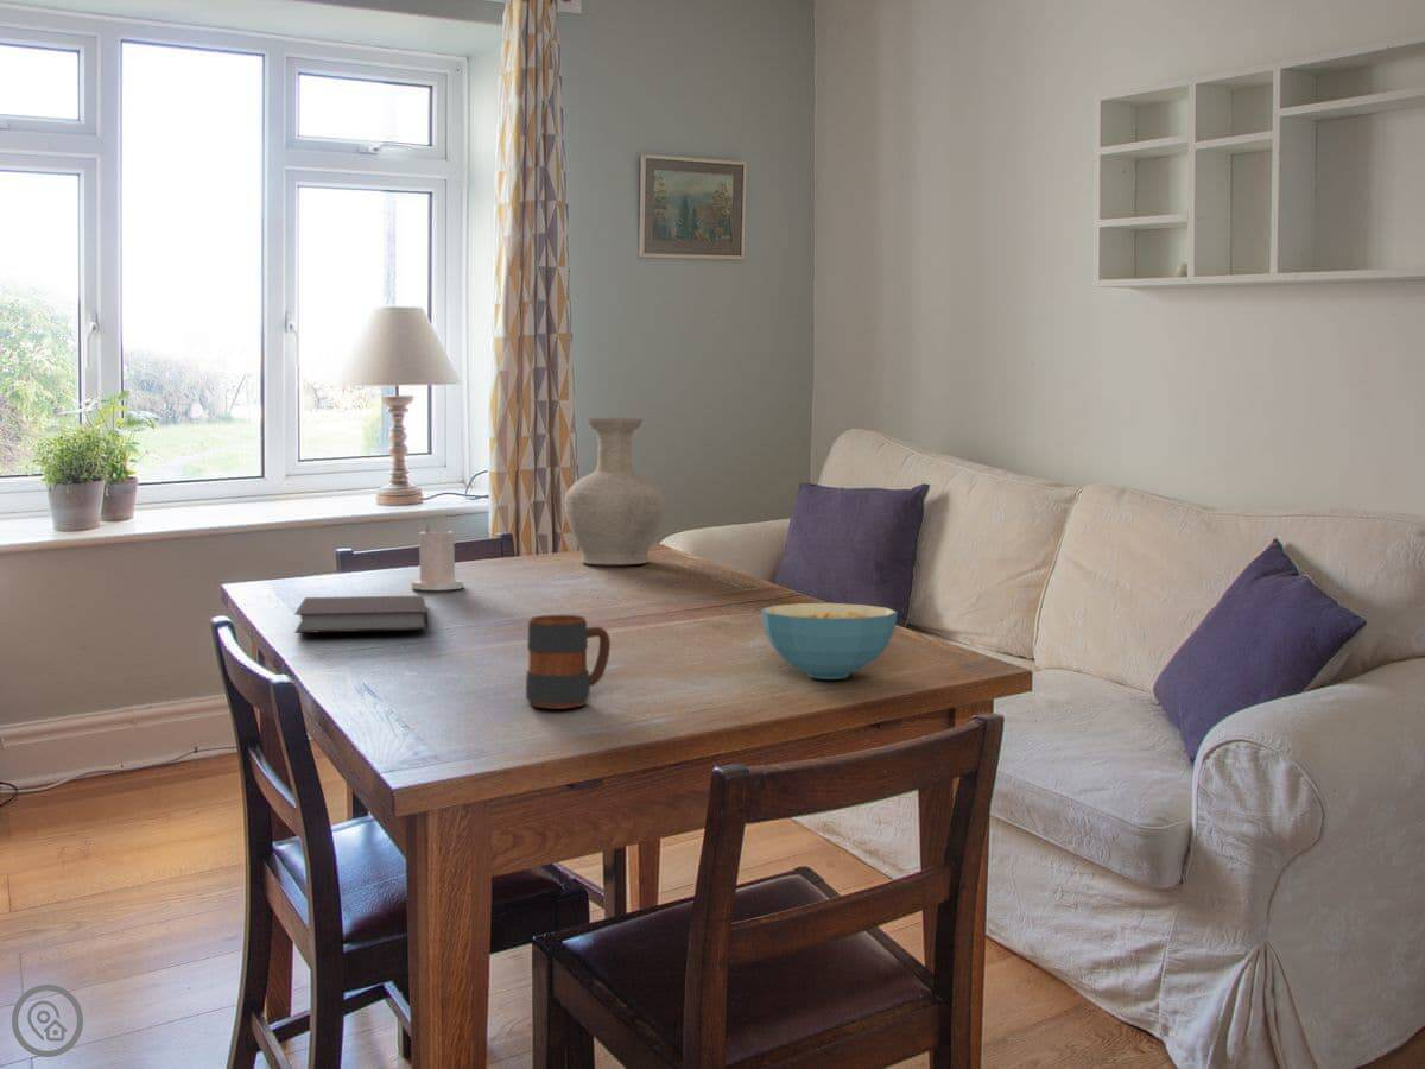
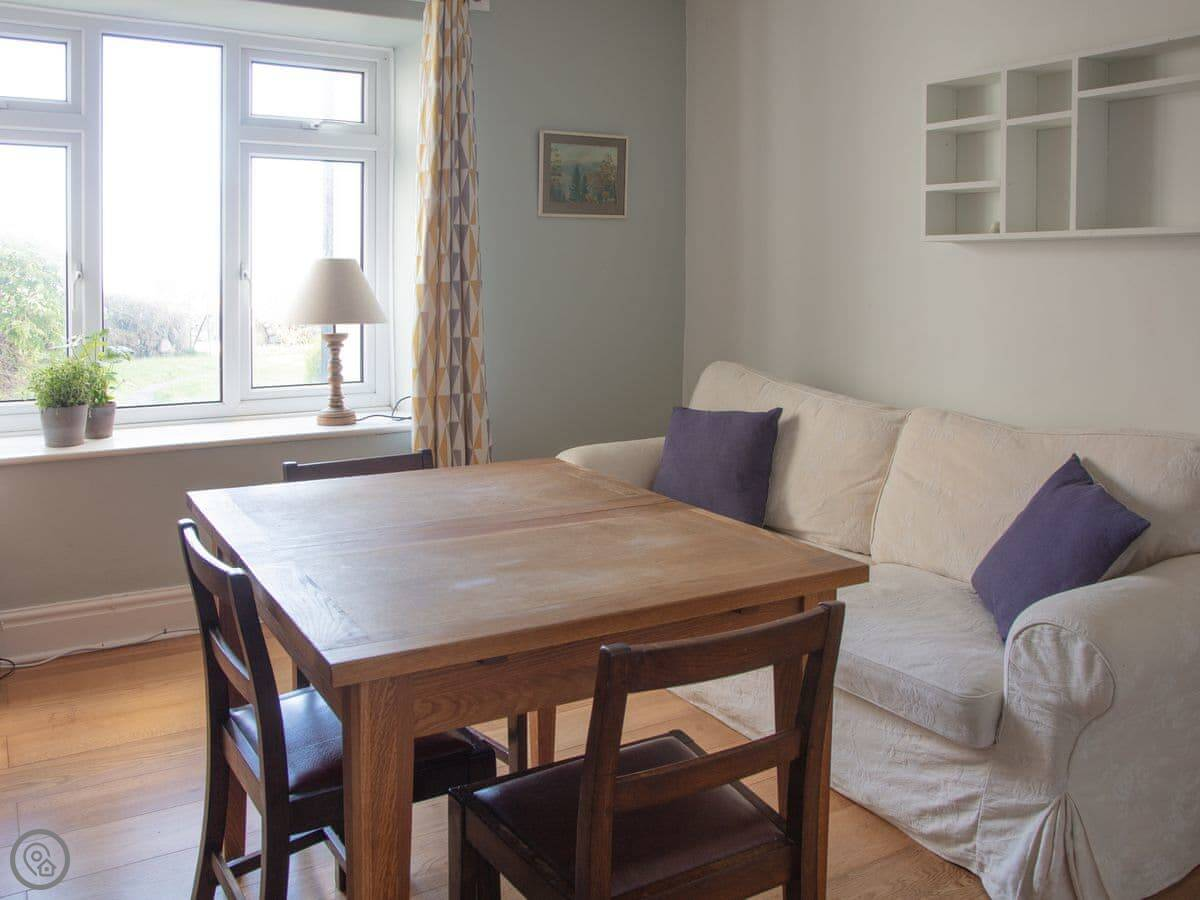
- notebook [293,595,429,634]
- vase [564,417,666,565]
- candle [411,524,464,592]
- cereal bowl [760,602,899,681]
- mug [525,614,612,710]
